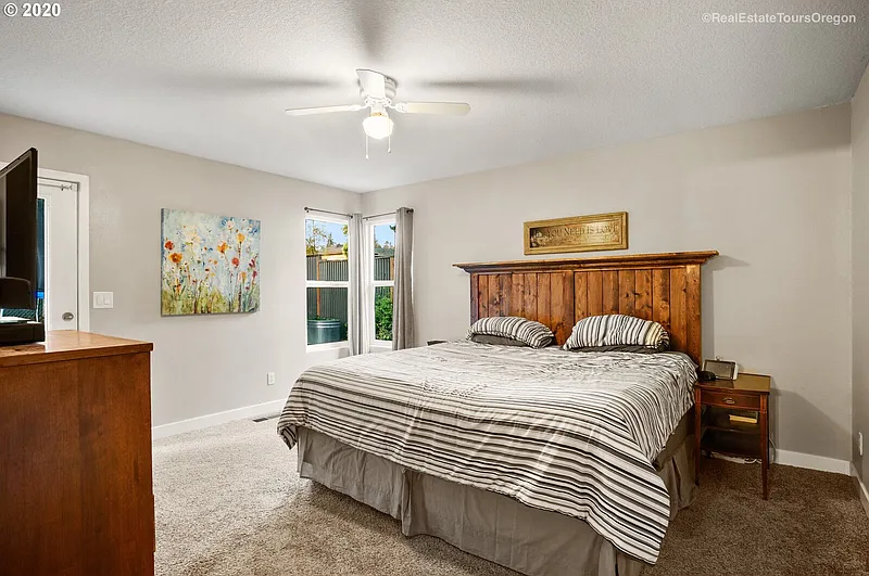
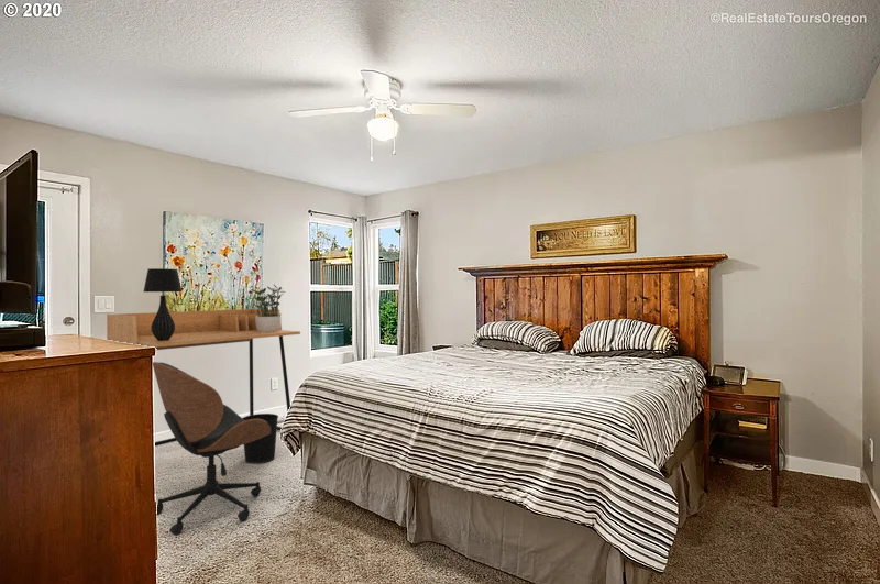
+ table lamp [143,267,183,341]
+ wastebasket [242,412,279,465]
+ desk [106,308,301,448]
+ potted plant [250,284,287,332]
+ office chair [152,361,271,536]
